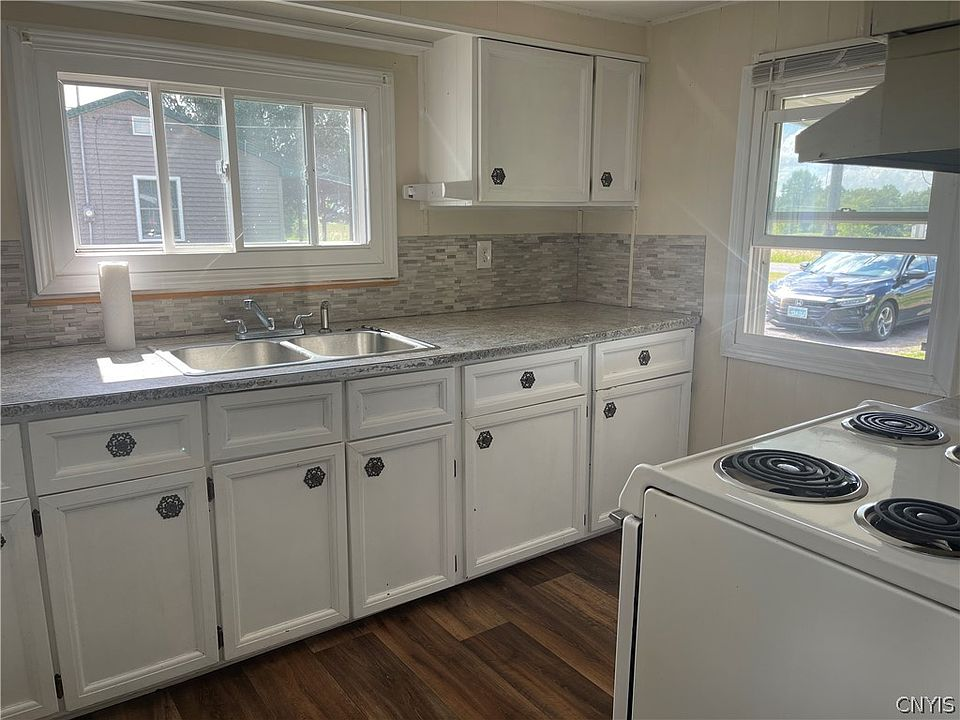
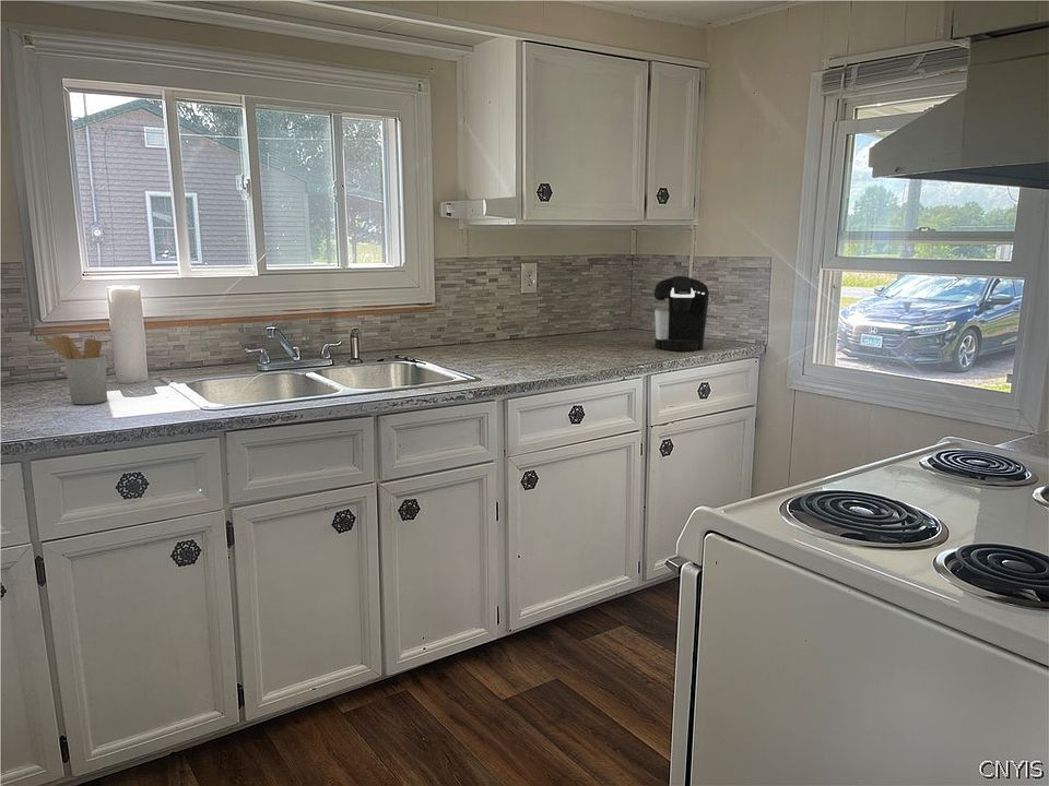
+ coffee maker [653,275,710,353]
+ utensil holder [43,334,108,405]
